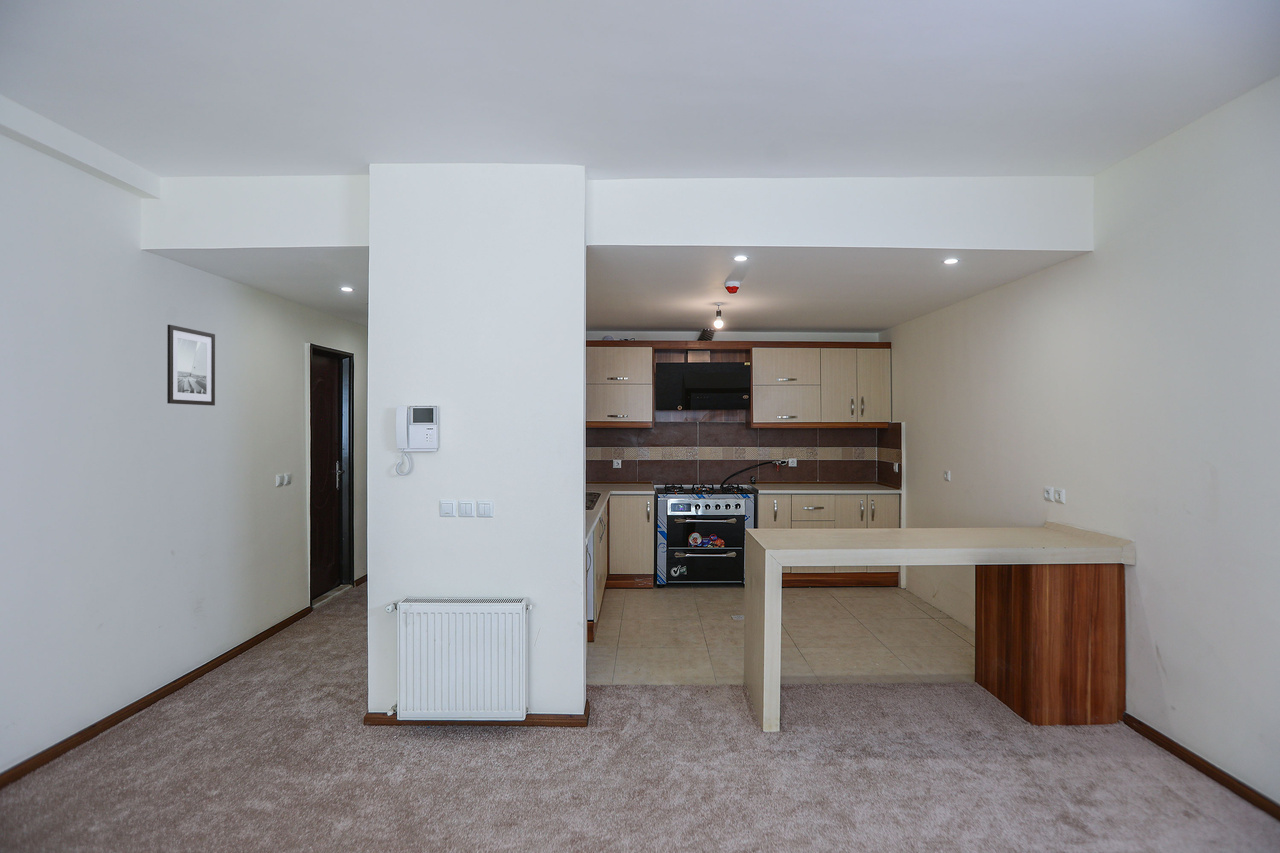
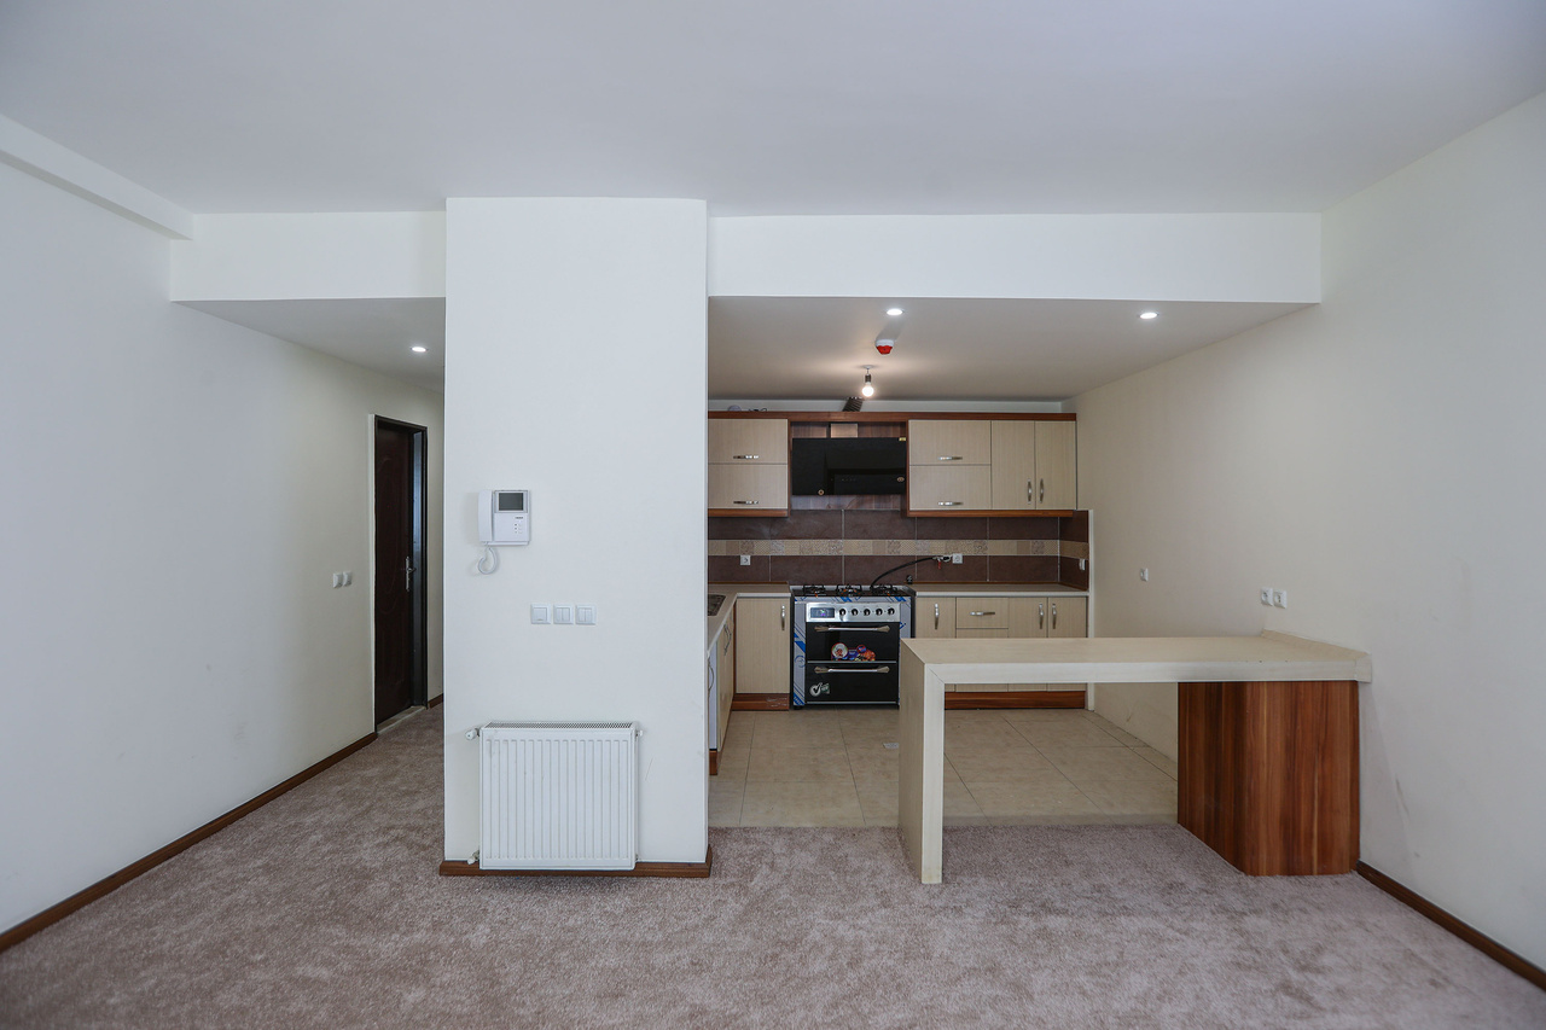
- wall art [166,324,216,407]
